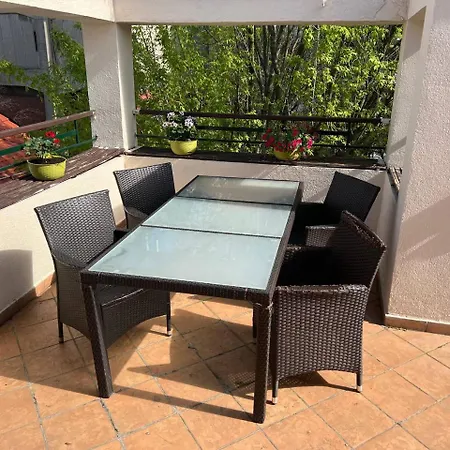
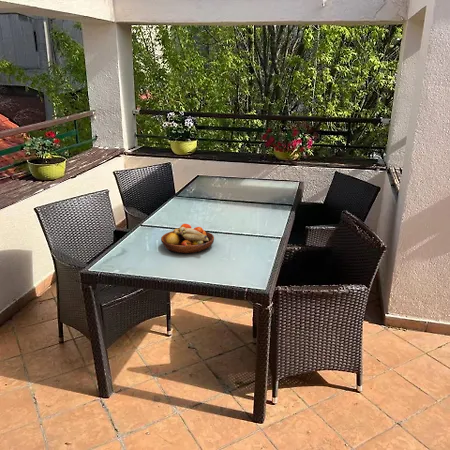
+ fruit bowl [160,223,215,254]
